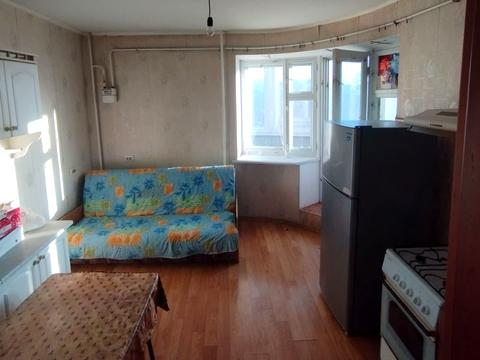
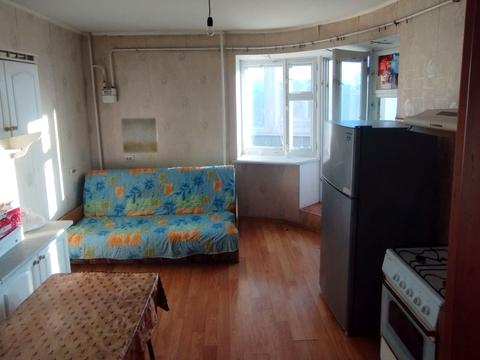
+ wall art [120,117,159,154]
